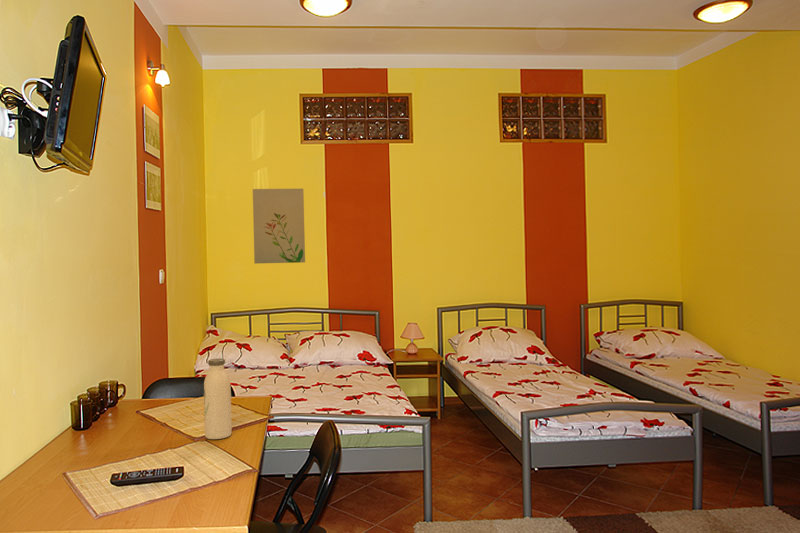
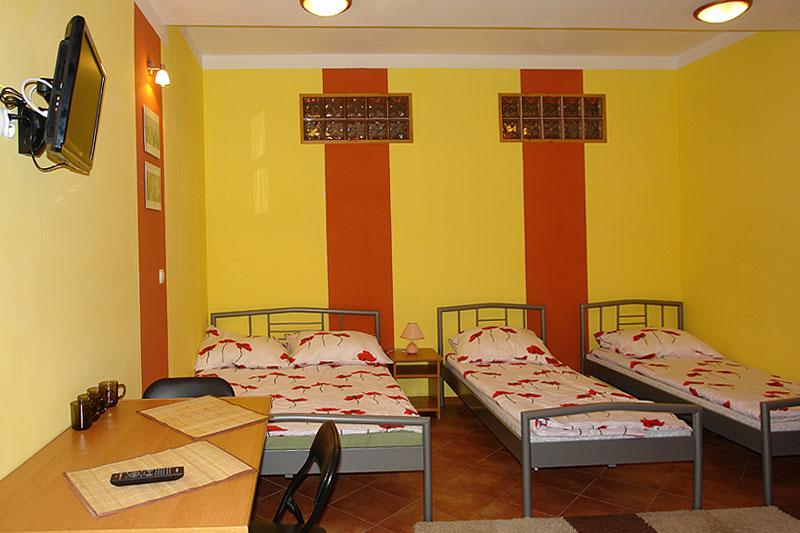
- wall art [252,188,306,265]
- water bottle [203,357,233,440]
